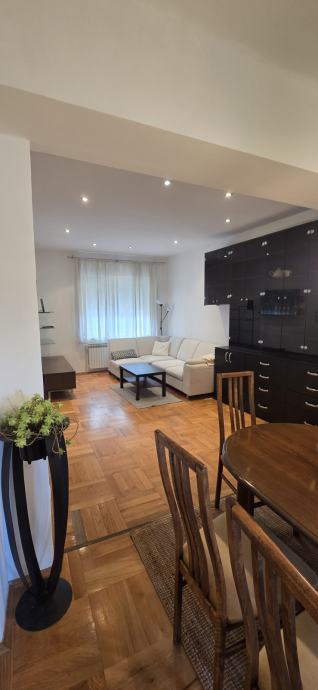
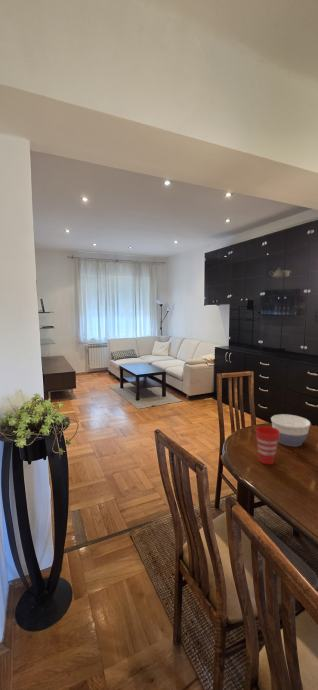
+ bowl [270,413,312,448]
+ cup [255,425,280,466]
